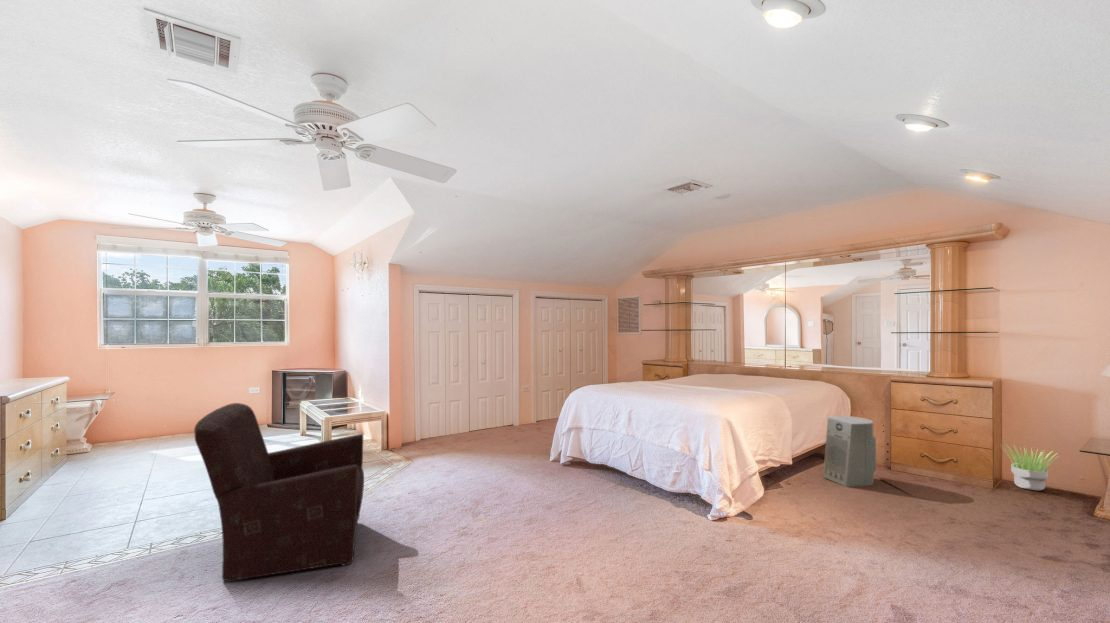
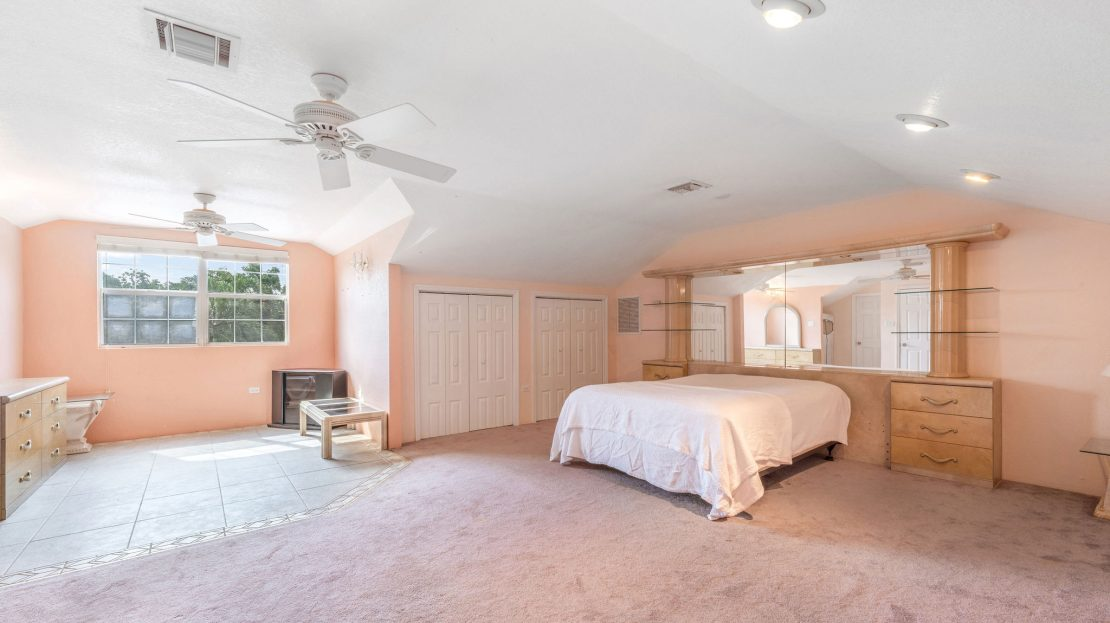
- potted plant [999,443,1060,492]
- armchair [193,402,365,583]
- fan [822,415,877,488]
